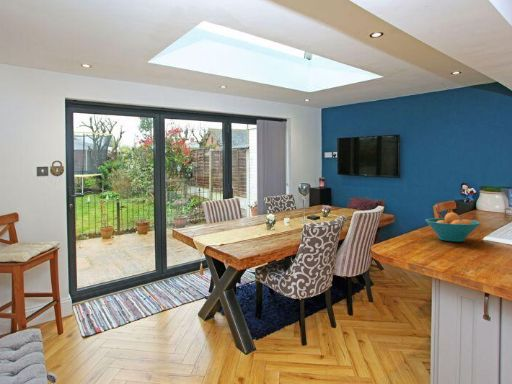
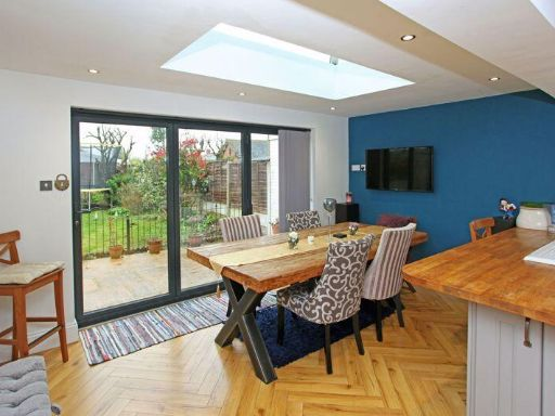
- fruit bowl [424,211,482,243]
